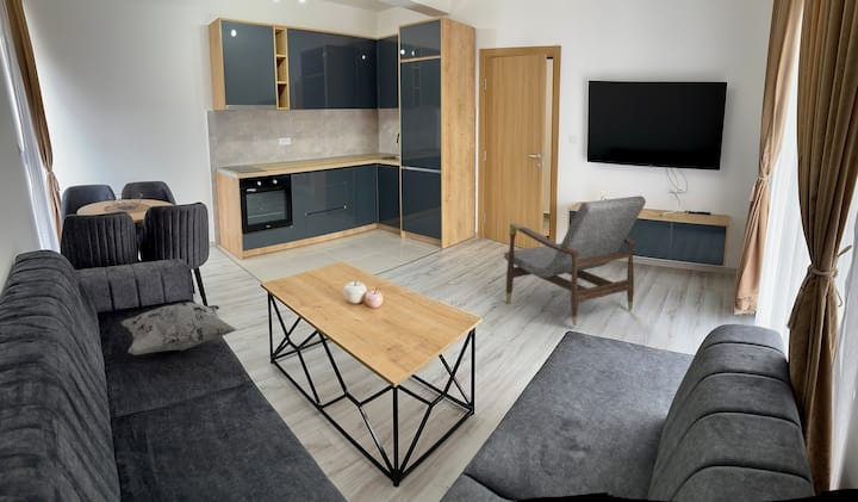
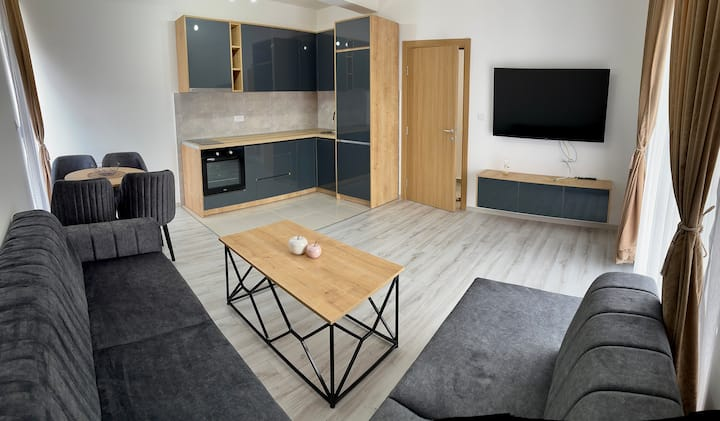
- armchair [503,194,647,327]
- decorative pillow [120,302,240,357]
